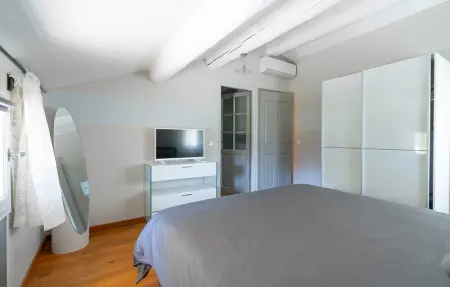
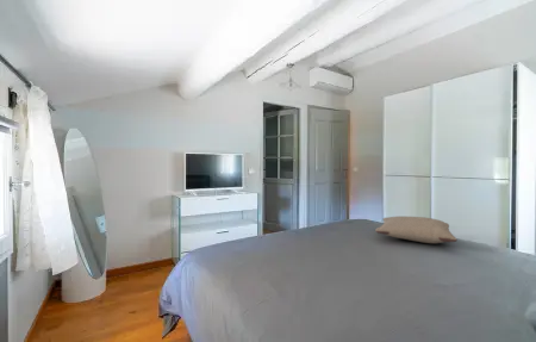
+ pillow [374,216,459,244]
